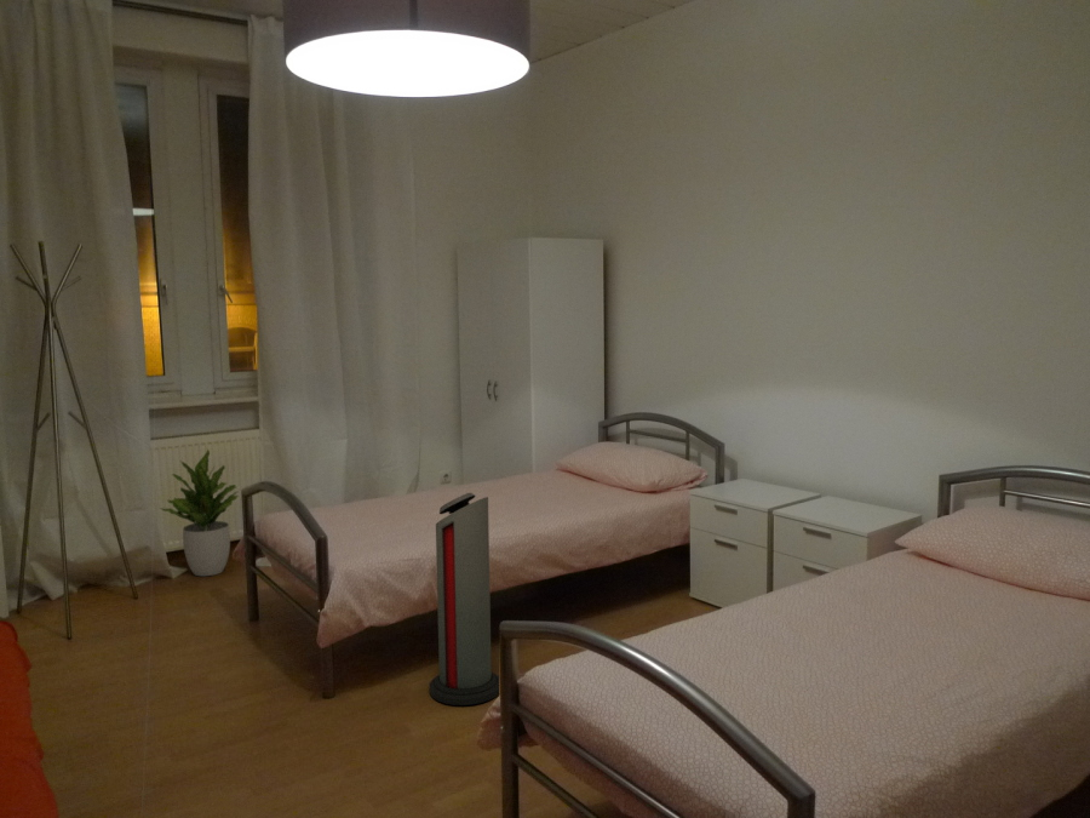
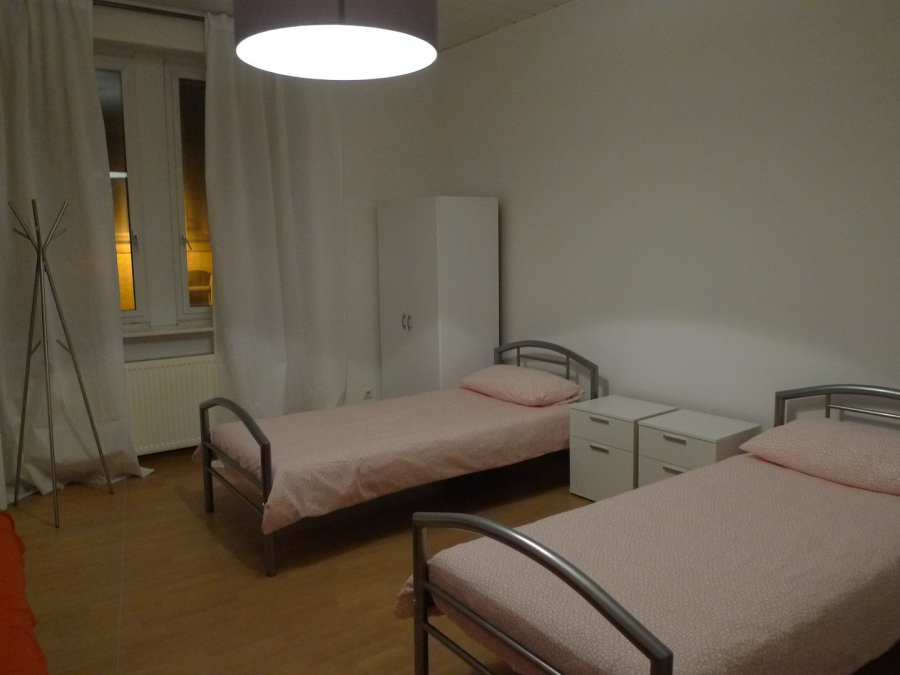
- potted plant [159,448,240,577]
- air purifier [429,492,500,707]
